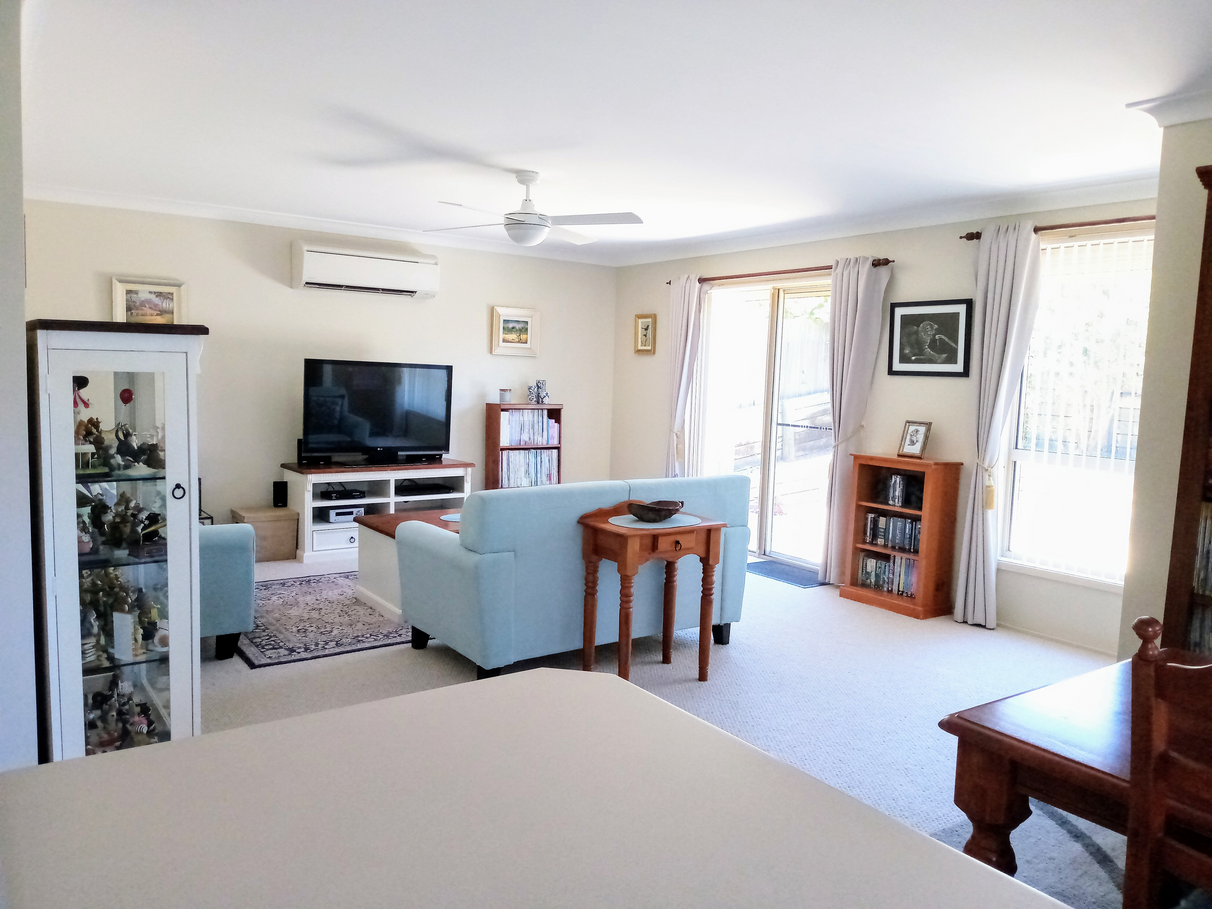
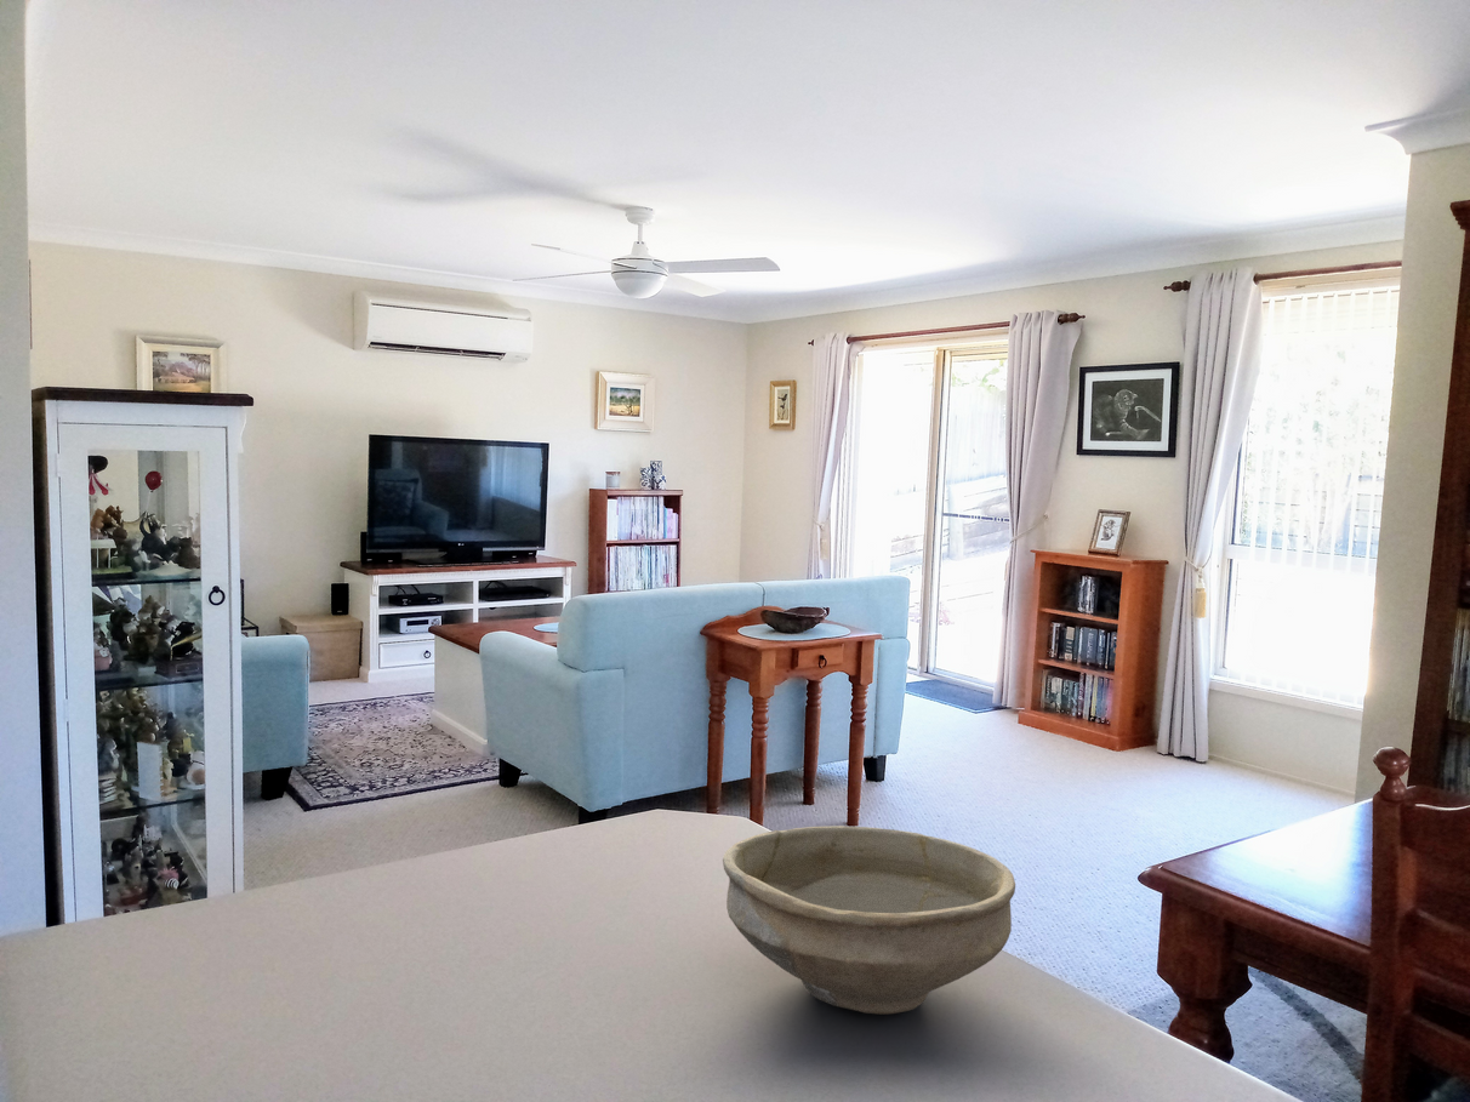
+ bowl [722,824,1016,1016]
